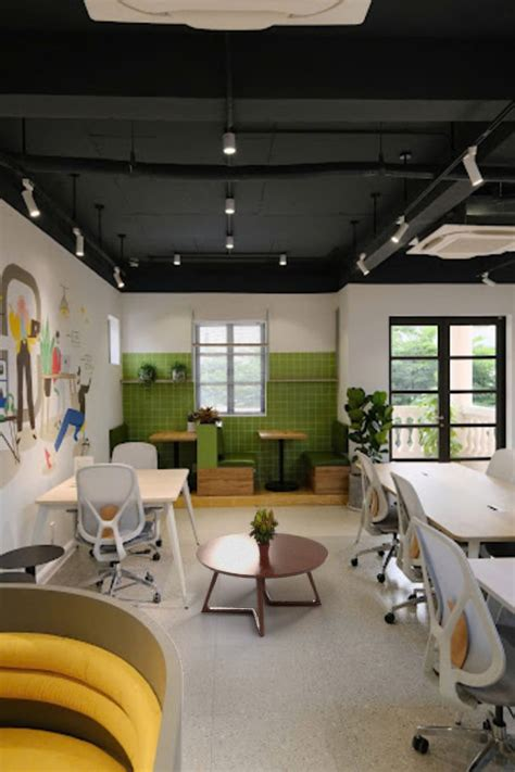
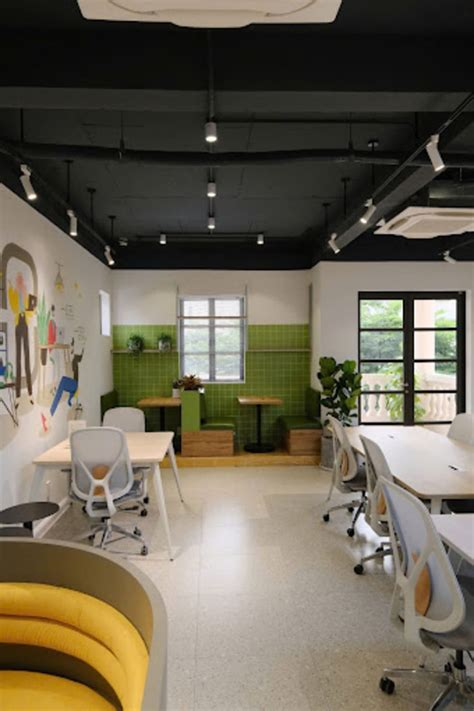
- potted plant [248,507,280,557]
- coffee table [194,532,330,637]
